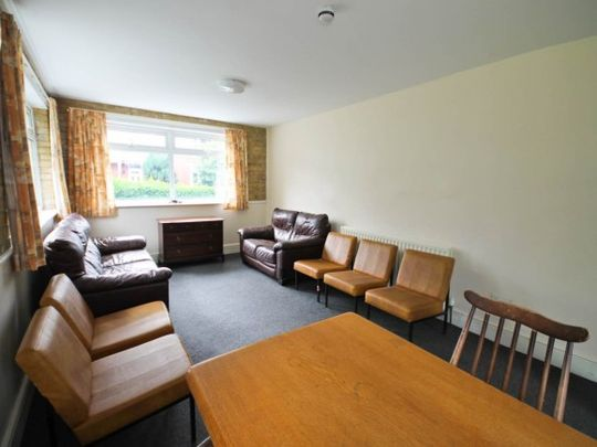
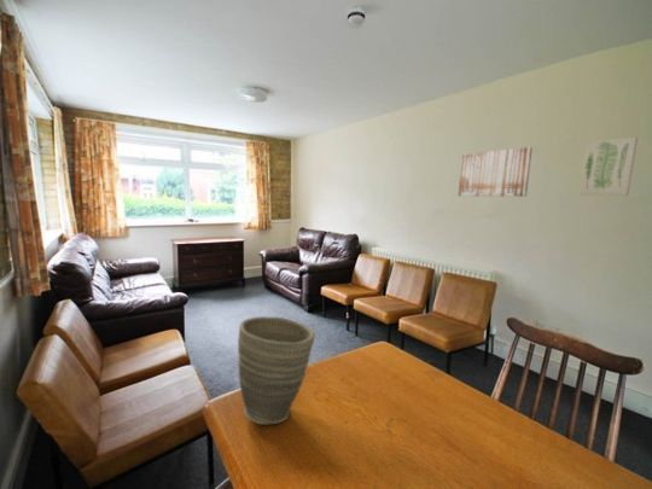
+ vase [237,315,316,425]
+ wall art [456,146,534,198]
+ wall art [578,135,639,197]
